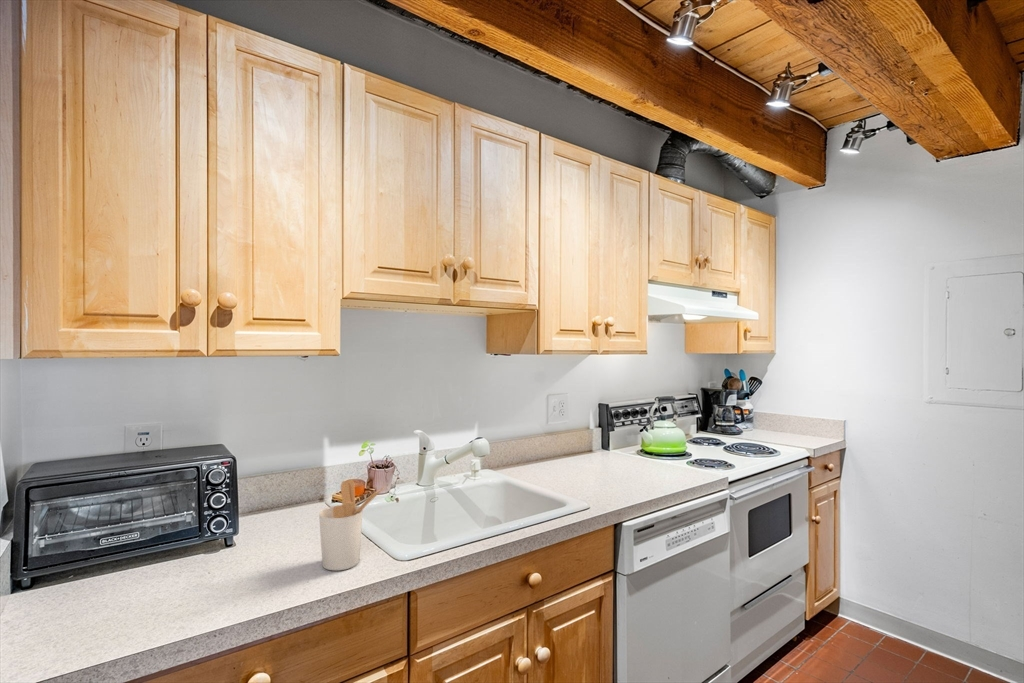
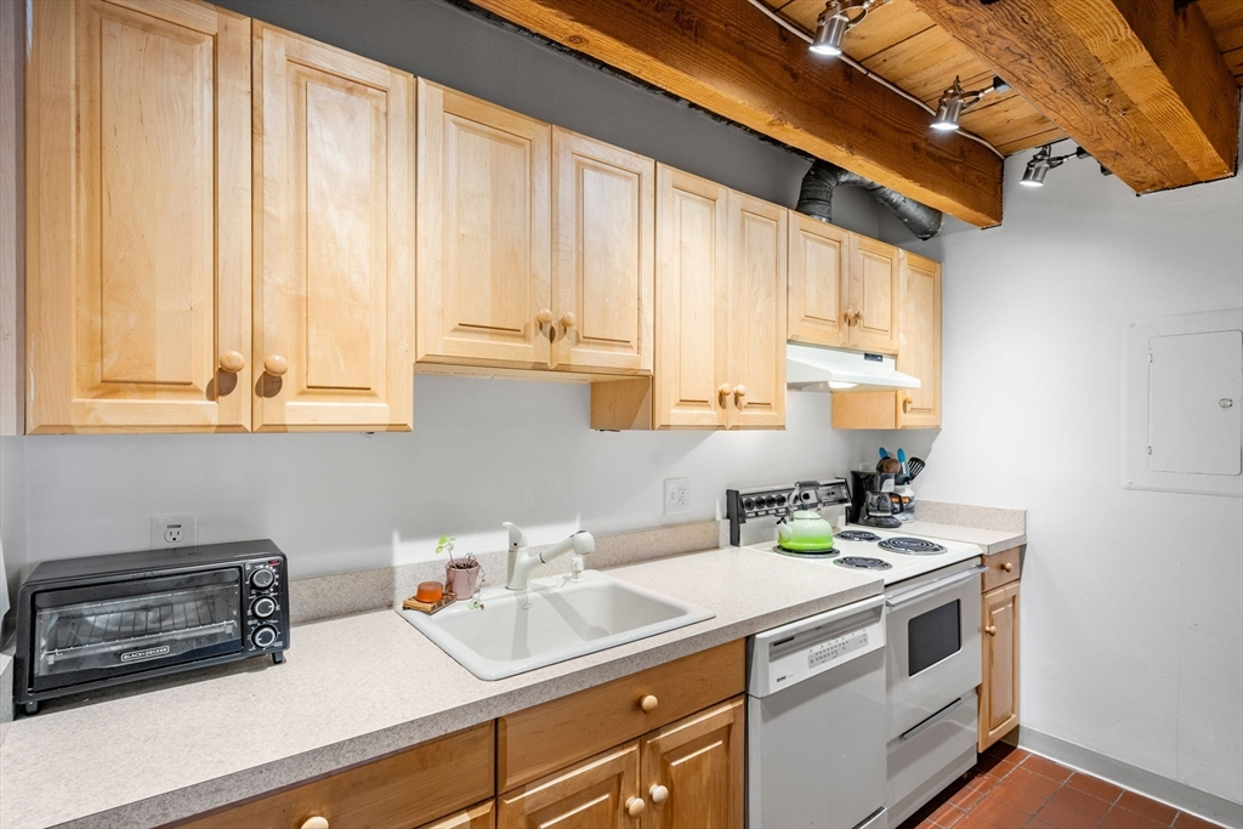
- utensil holder [318,479,386,571]
